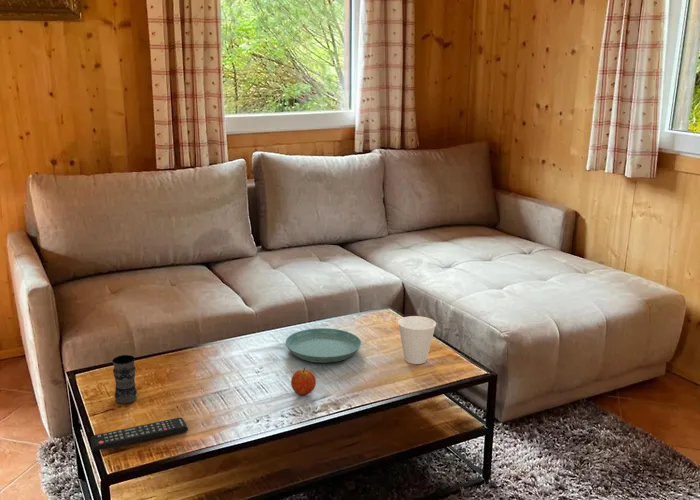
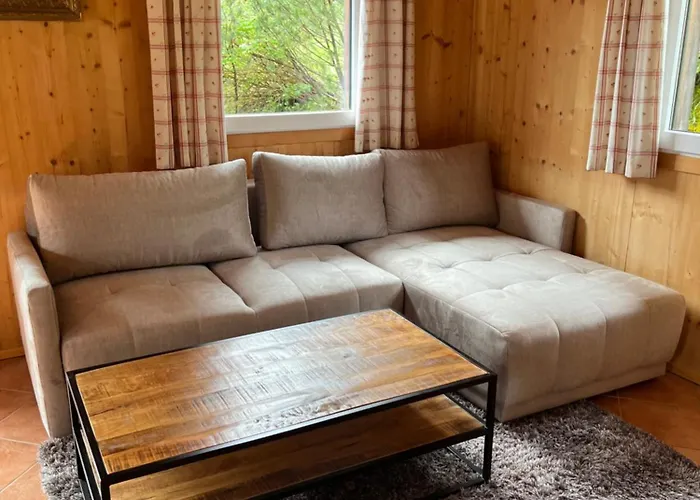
- cup [397,315,437,365]
- jar [111,354,138,405]
- remote control [90,416,189,452]
- fruit [290,367,317,396]
- saucer [285,327,362,364]
